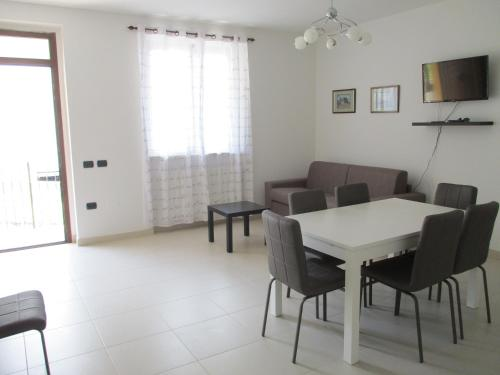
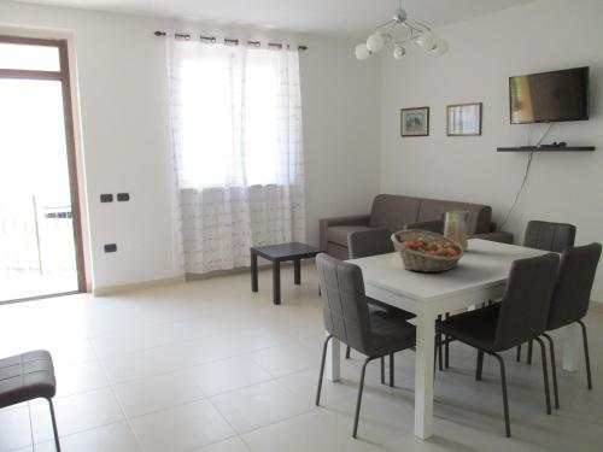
+ vase [439,210,470,251]
+ fruit basket [391,229,466,274]
